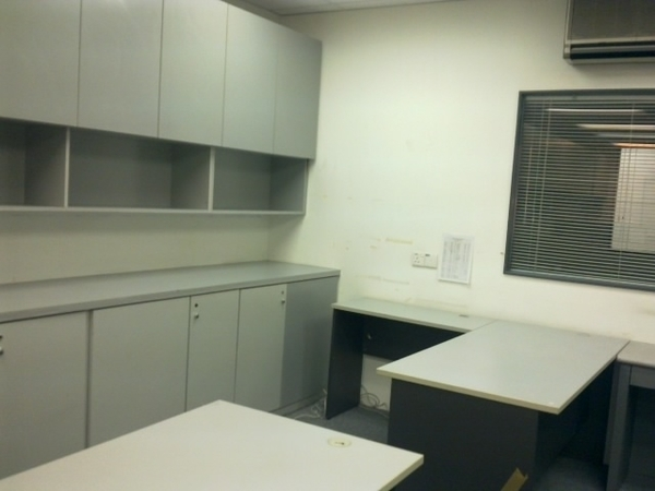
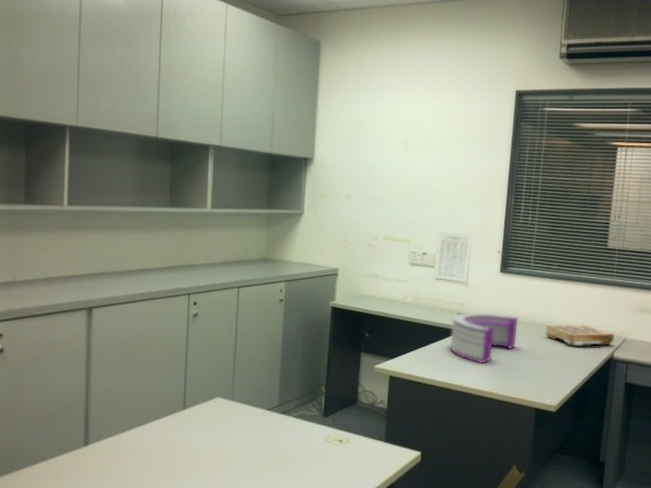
+ book [545,324,615,347]
+ reception desk [450,312,519,364]
